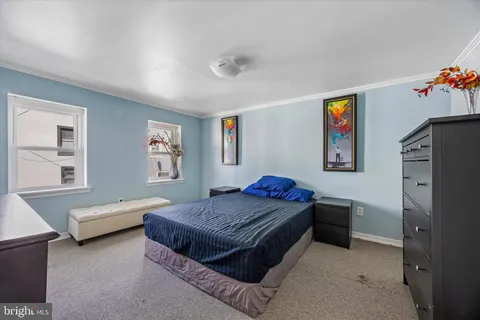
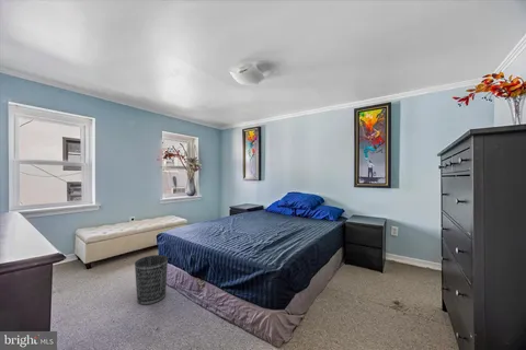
+ wastebasket [134,254,169,306]
